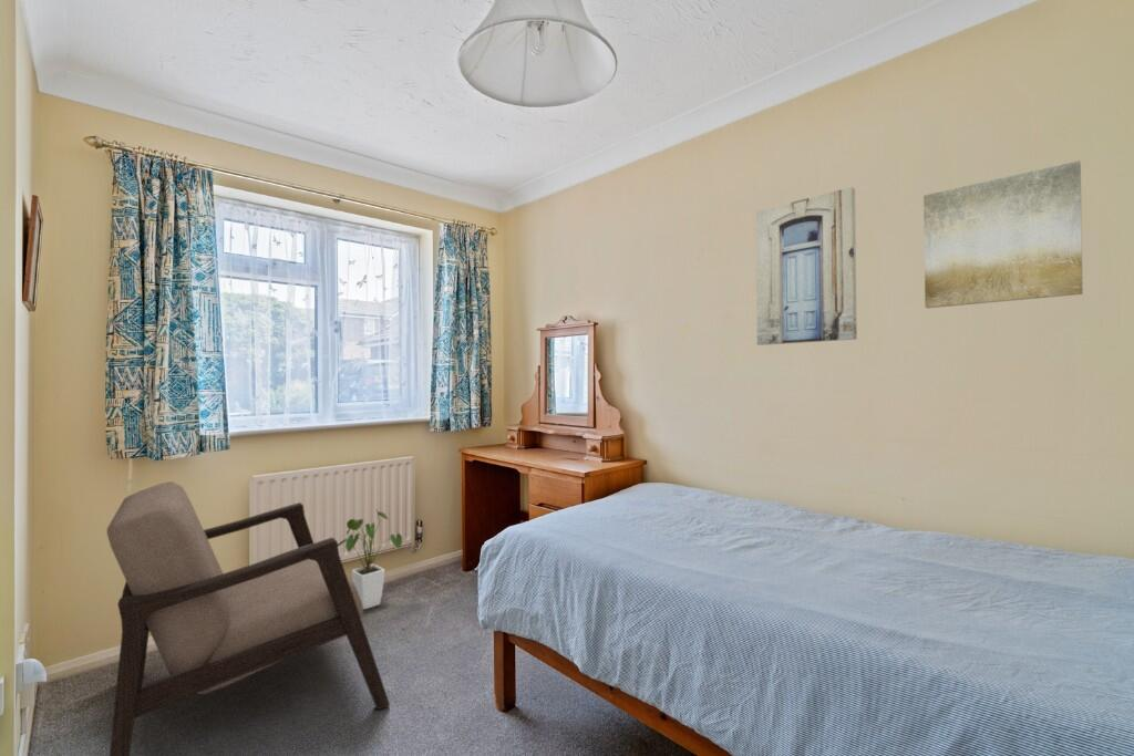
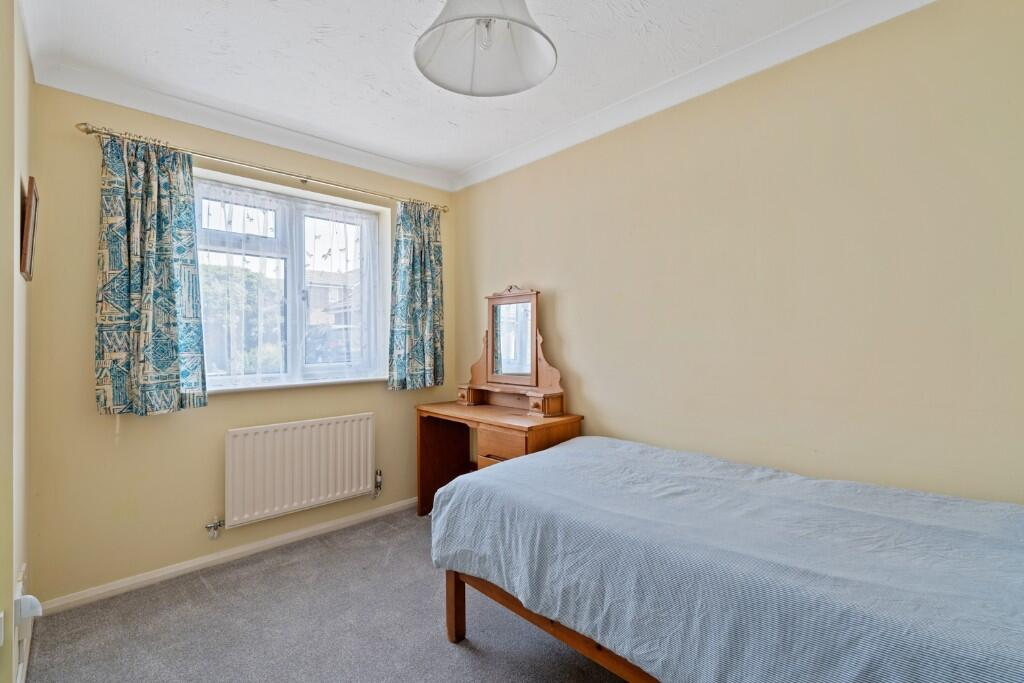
- wall art [755,186,858,346]
- armchair [105,480,391,756]
- wall art [922,159,1084,309]
- house plant [338,509,403,610]
